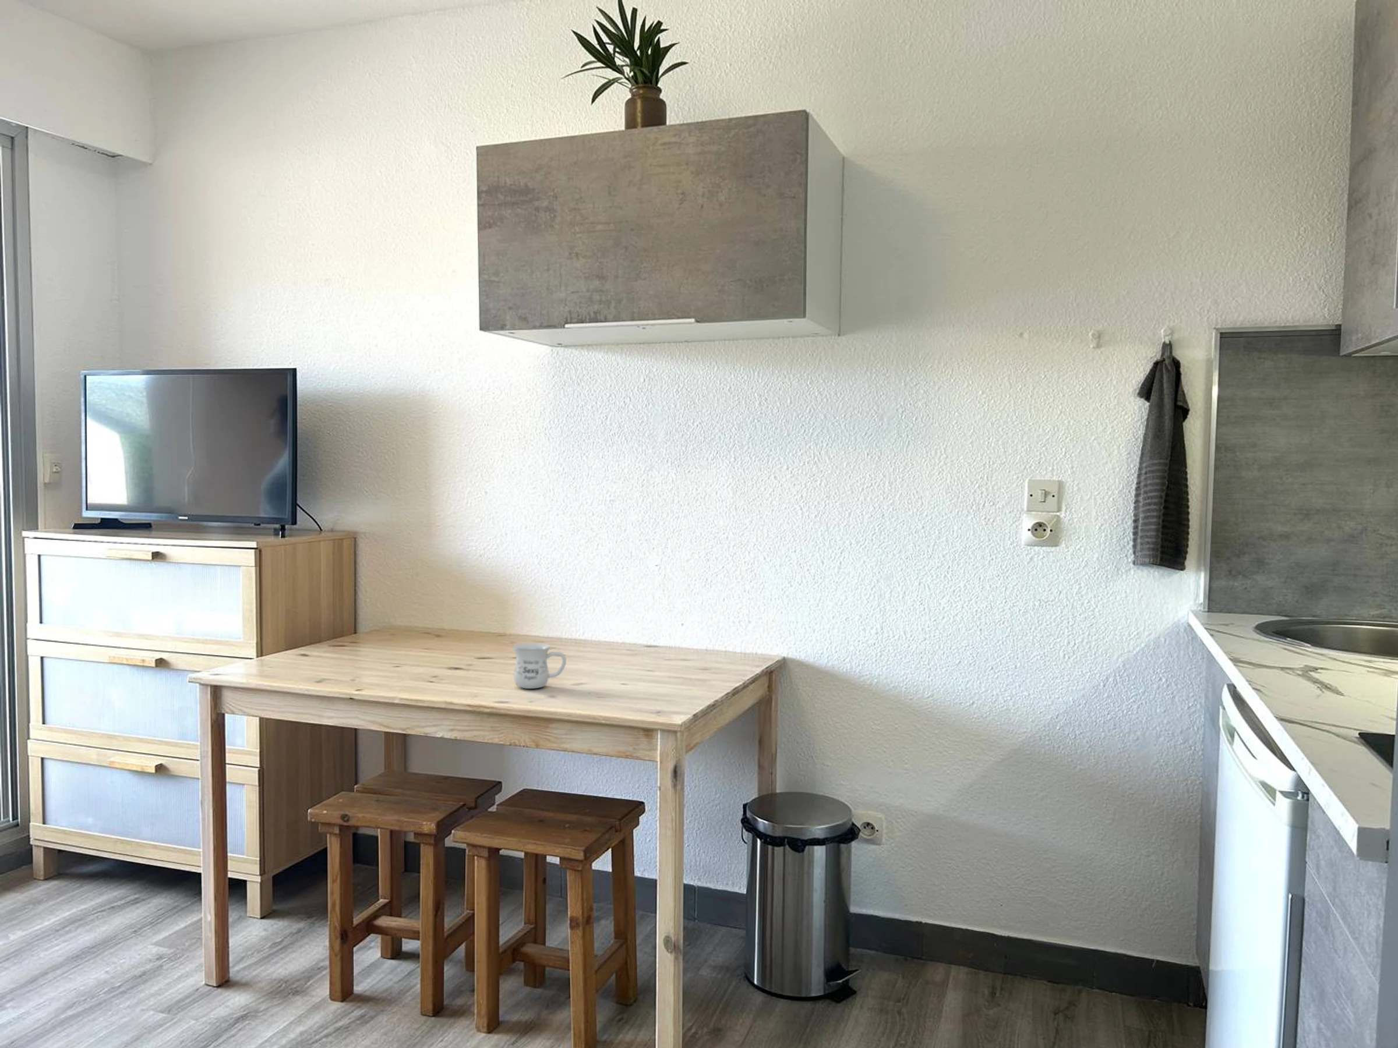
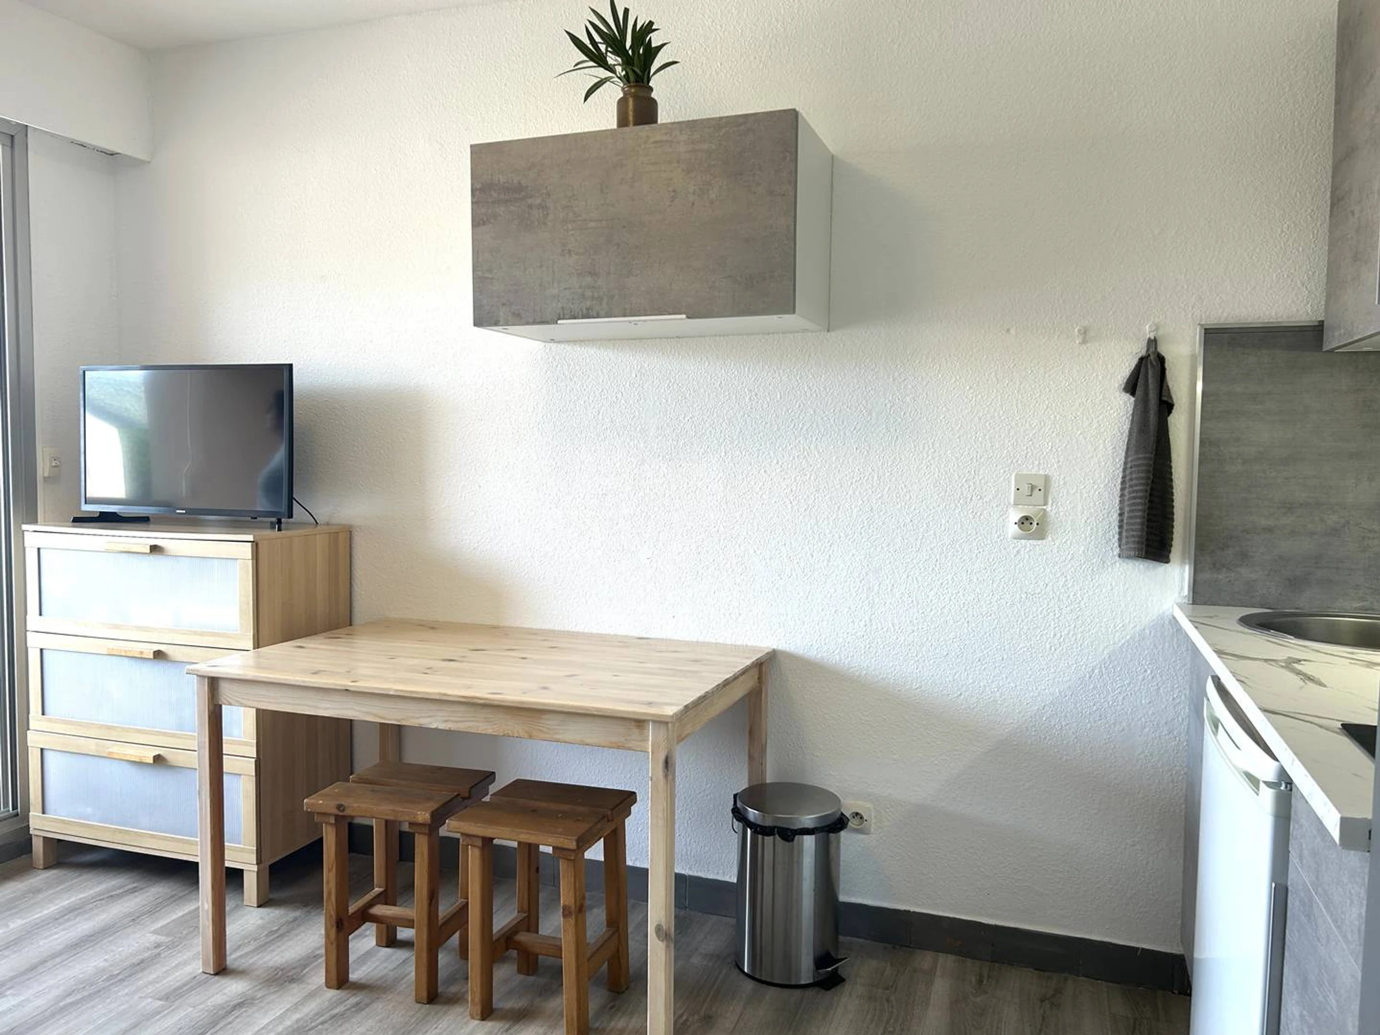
- mug [512,642,567,689]
